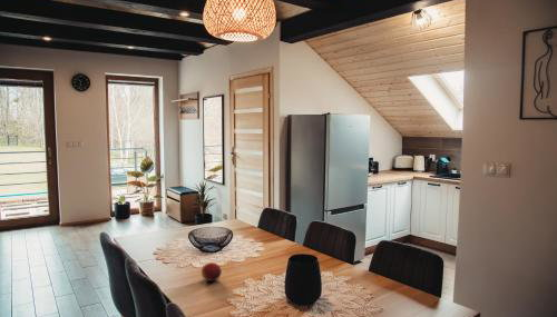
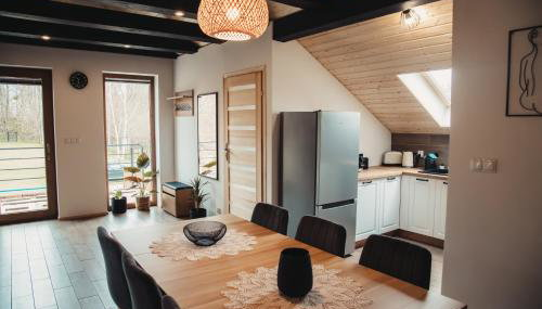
- fruit [201,261,223,283]
